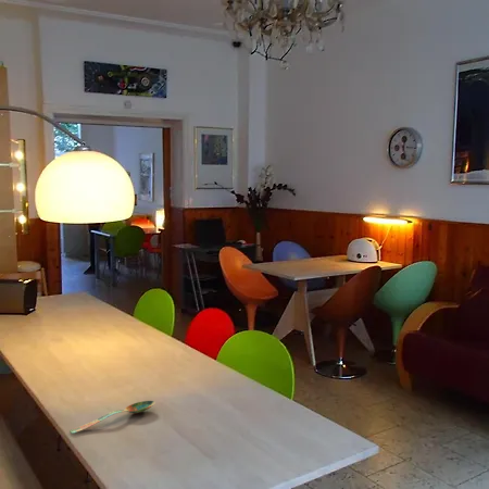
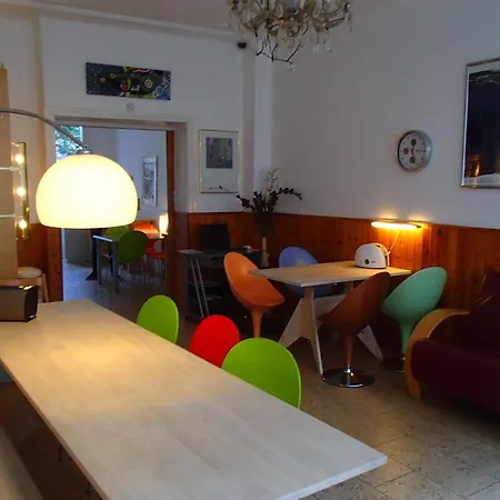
- spoon [68,400,156,435]
